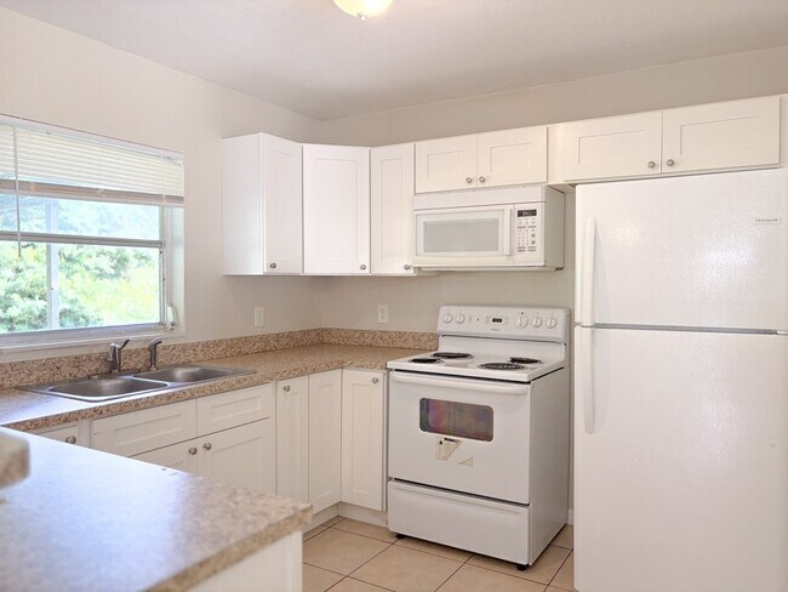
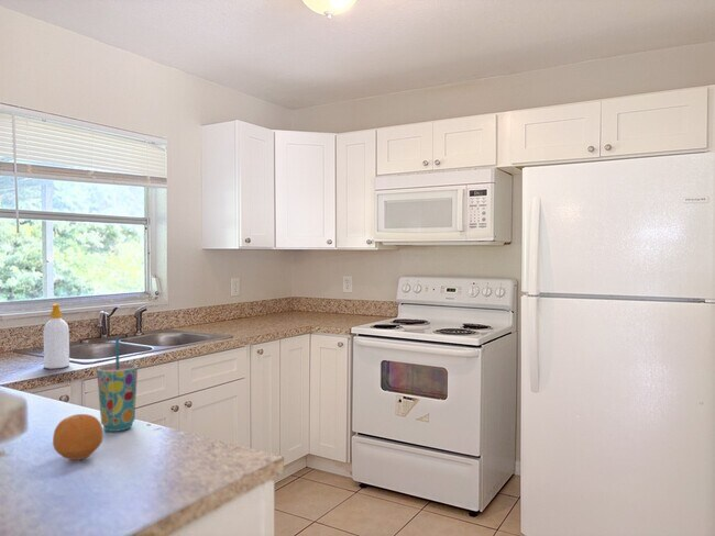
+ cup [96,336,139,433]
+ soap bottle [43,303,70,370]
+ fruit [52,413,105,461]
